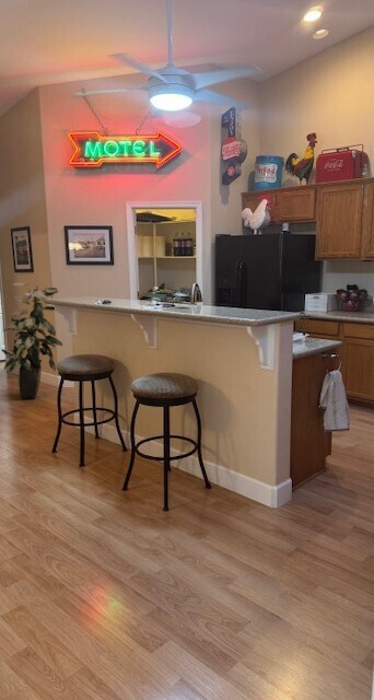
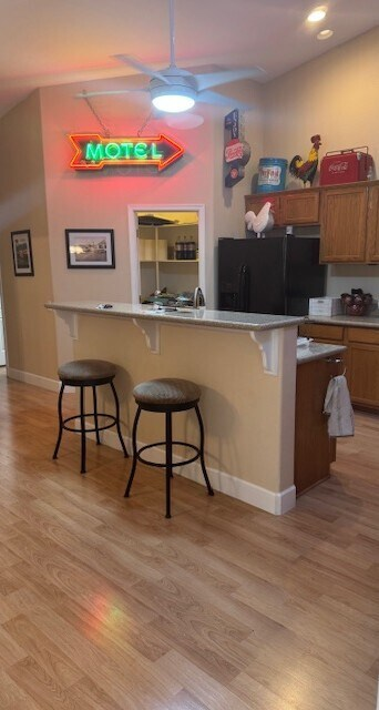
- indoor plant [0,281,63,400]
